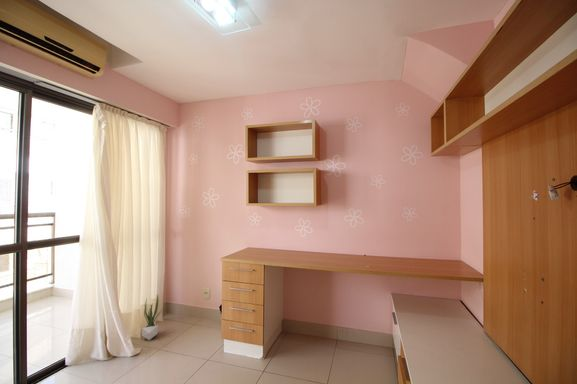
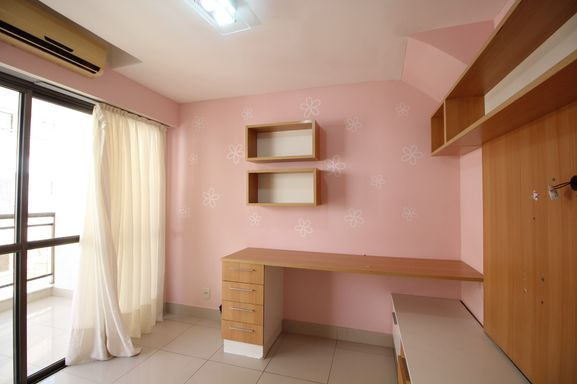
- potted plant [141,294,163,341]
